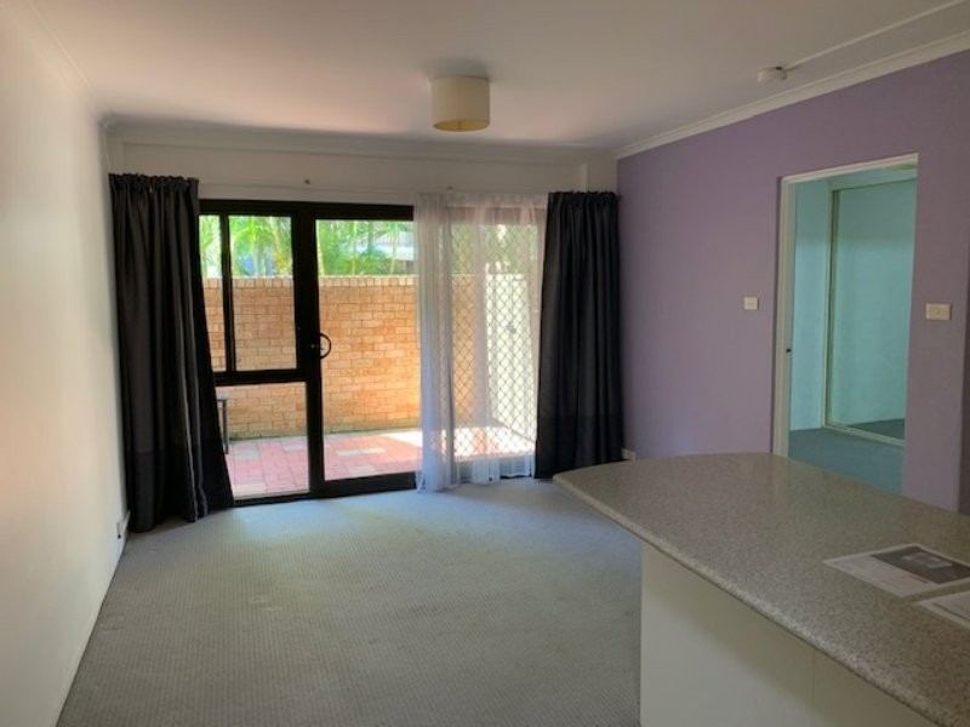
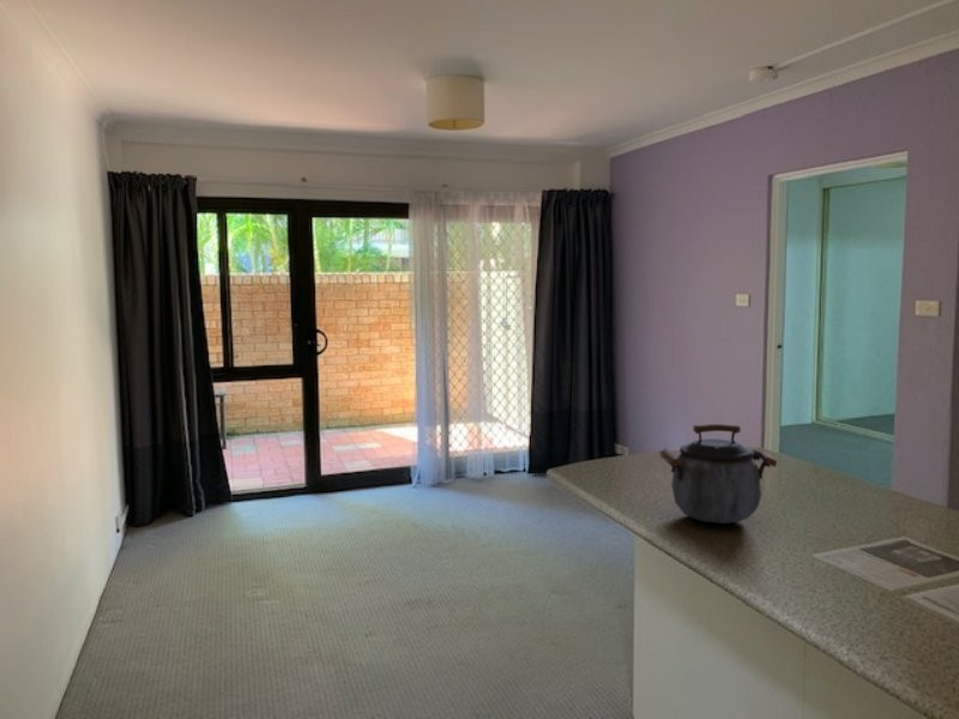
+ kettle [658,423,778,525]
